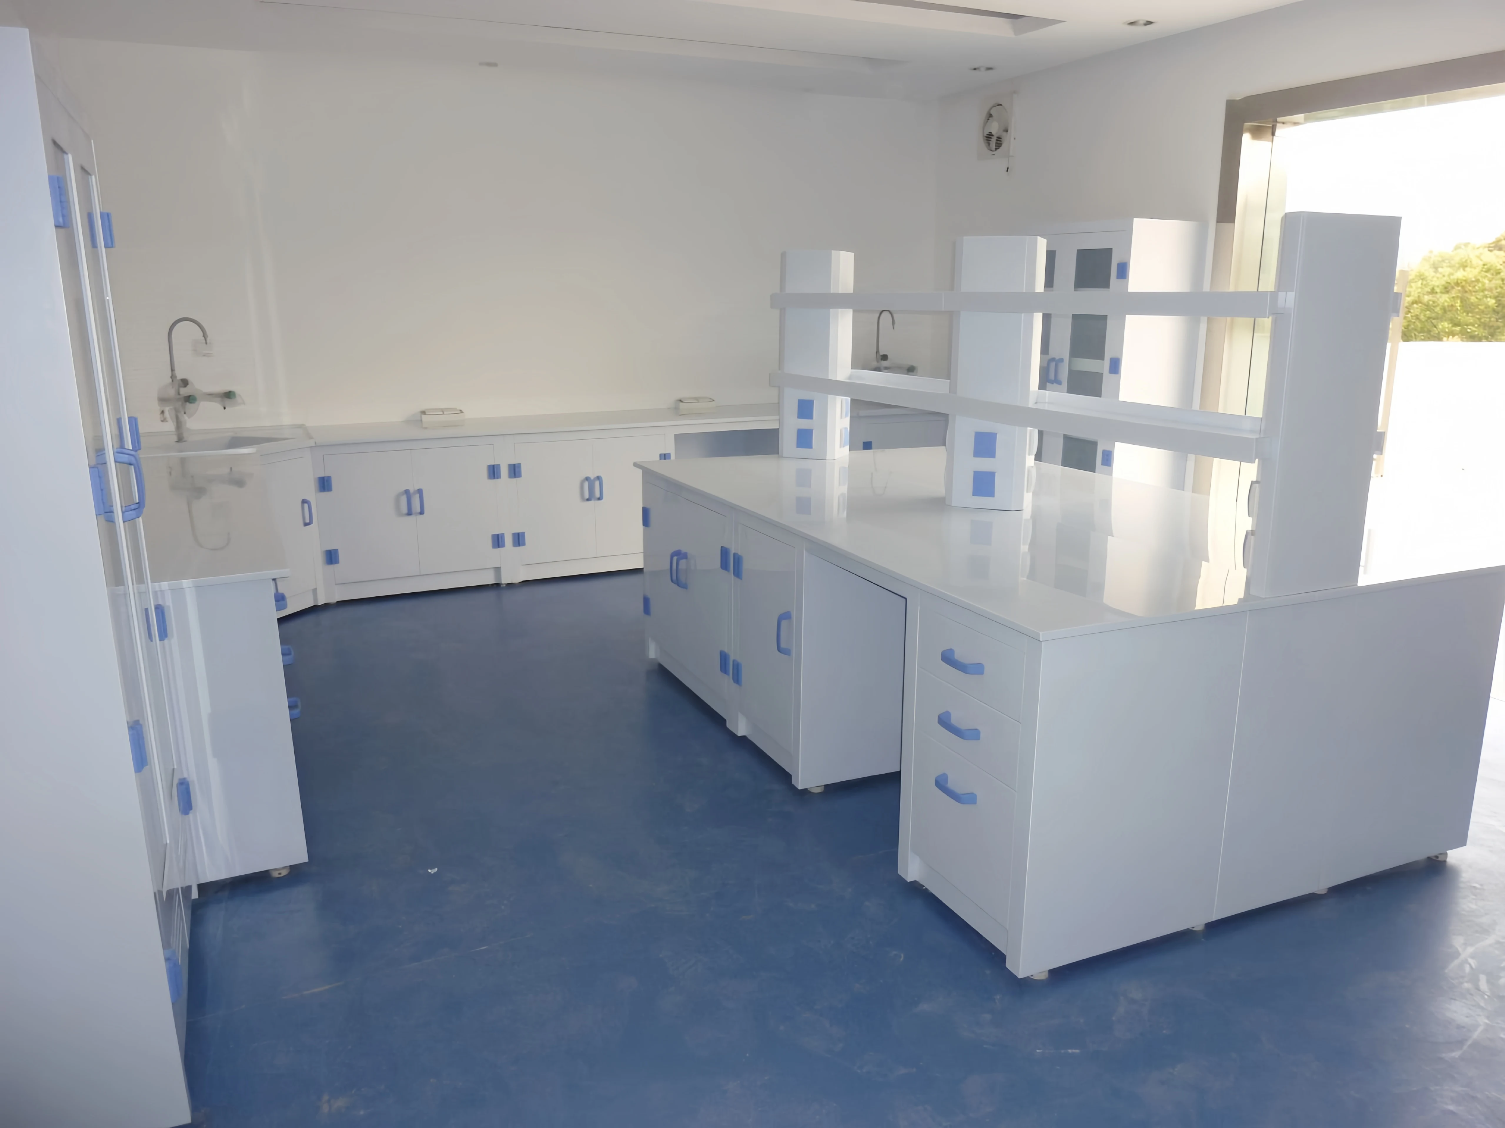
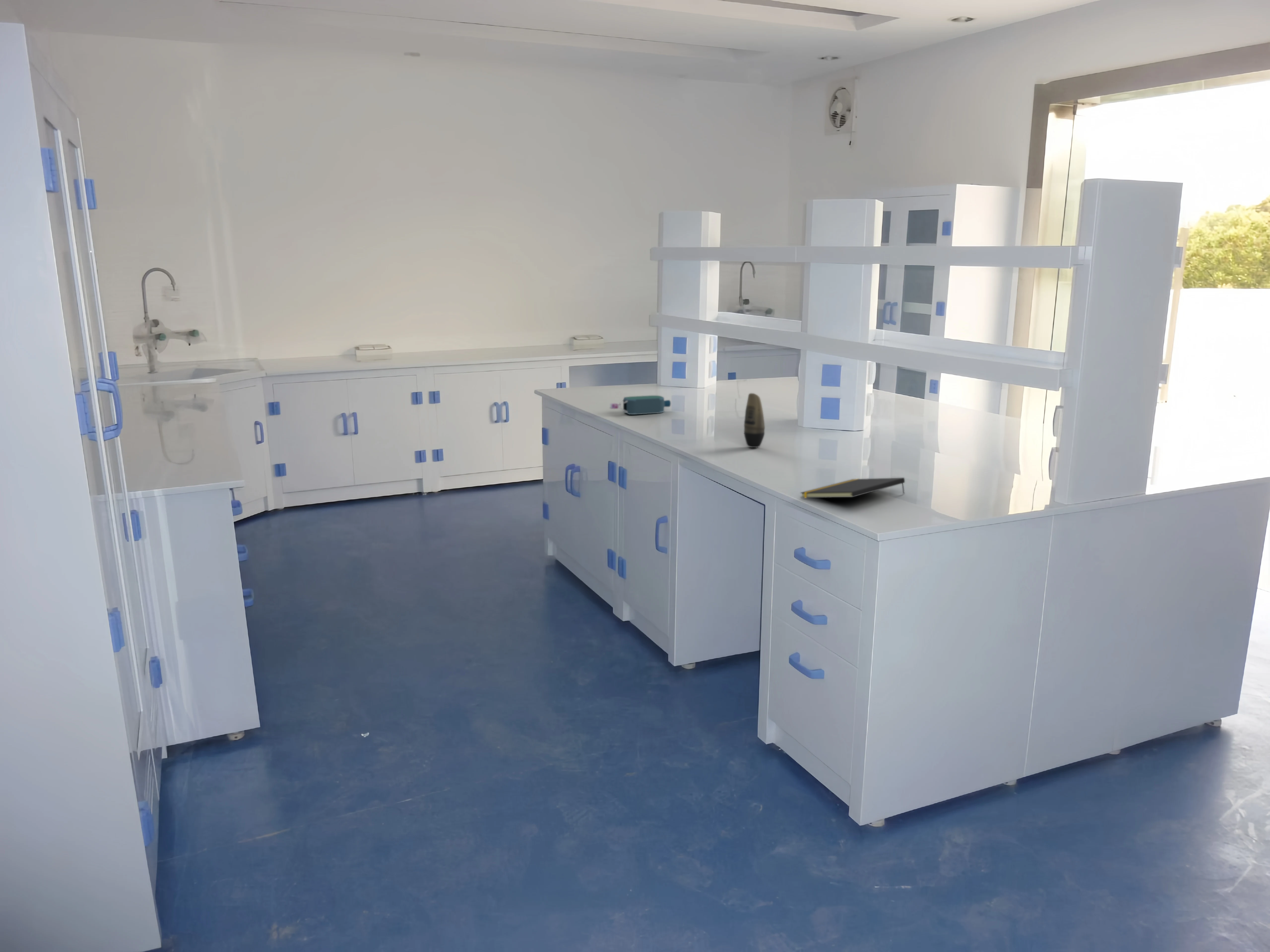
+ notepad [800,477,905,498]
+ cosmetic container [744,393,765,448]
+ bottle [609,395,671,415]
